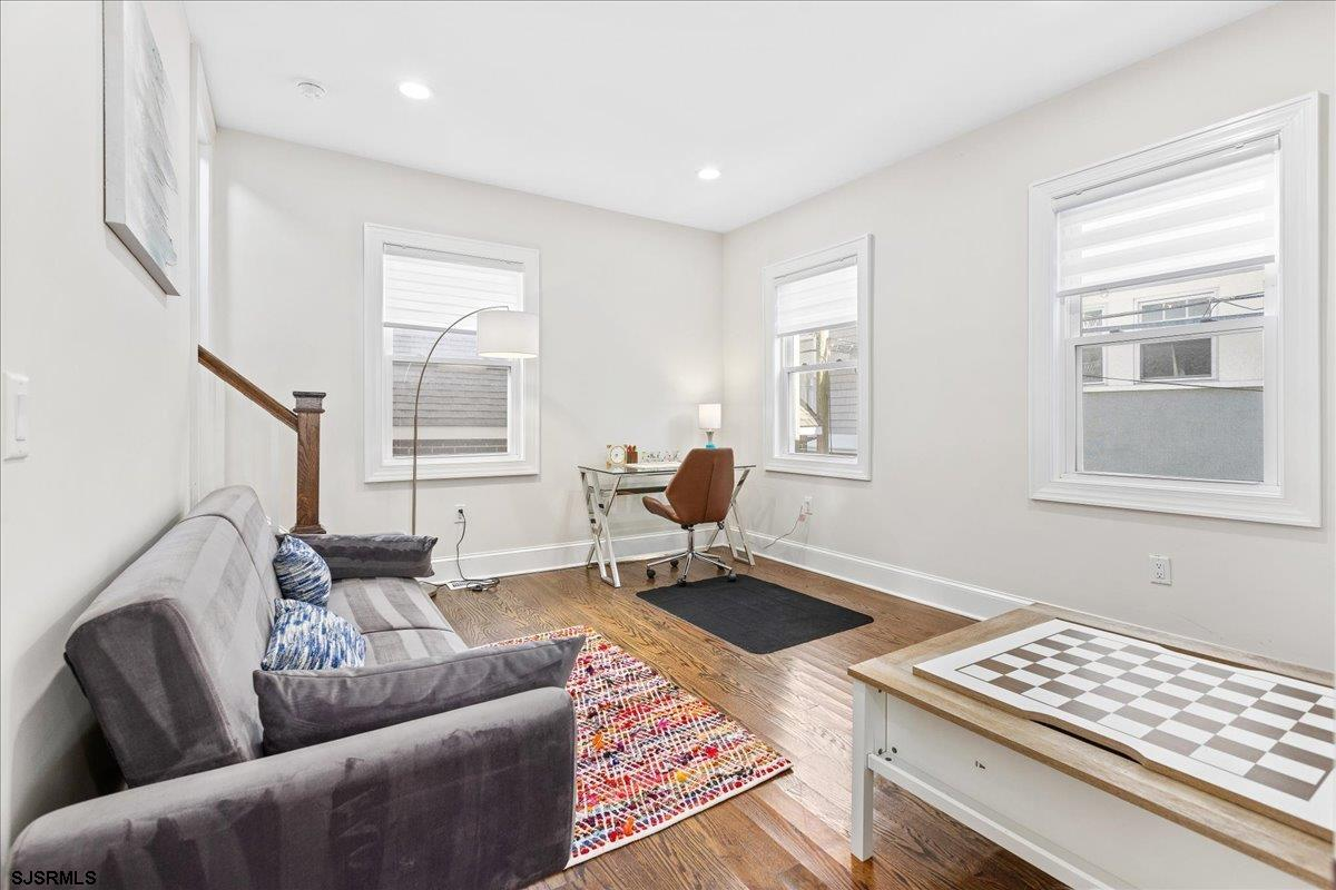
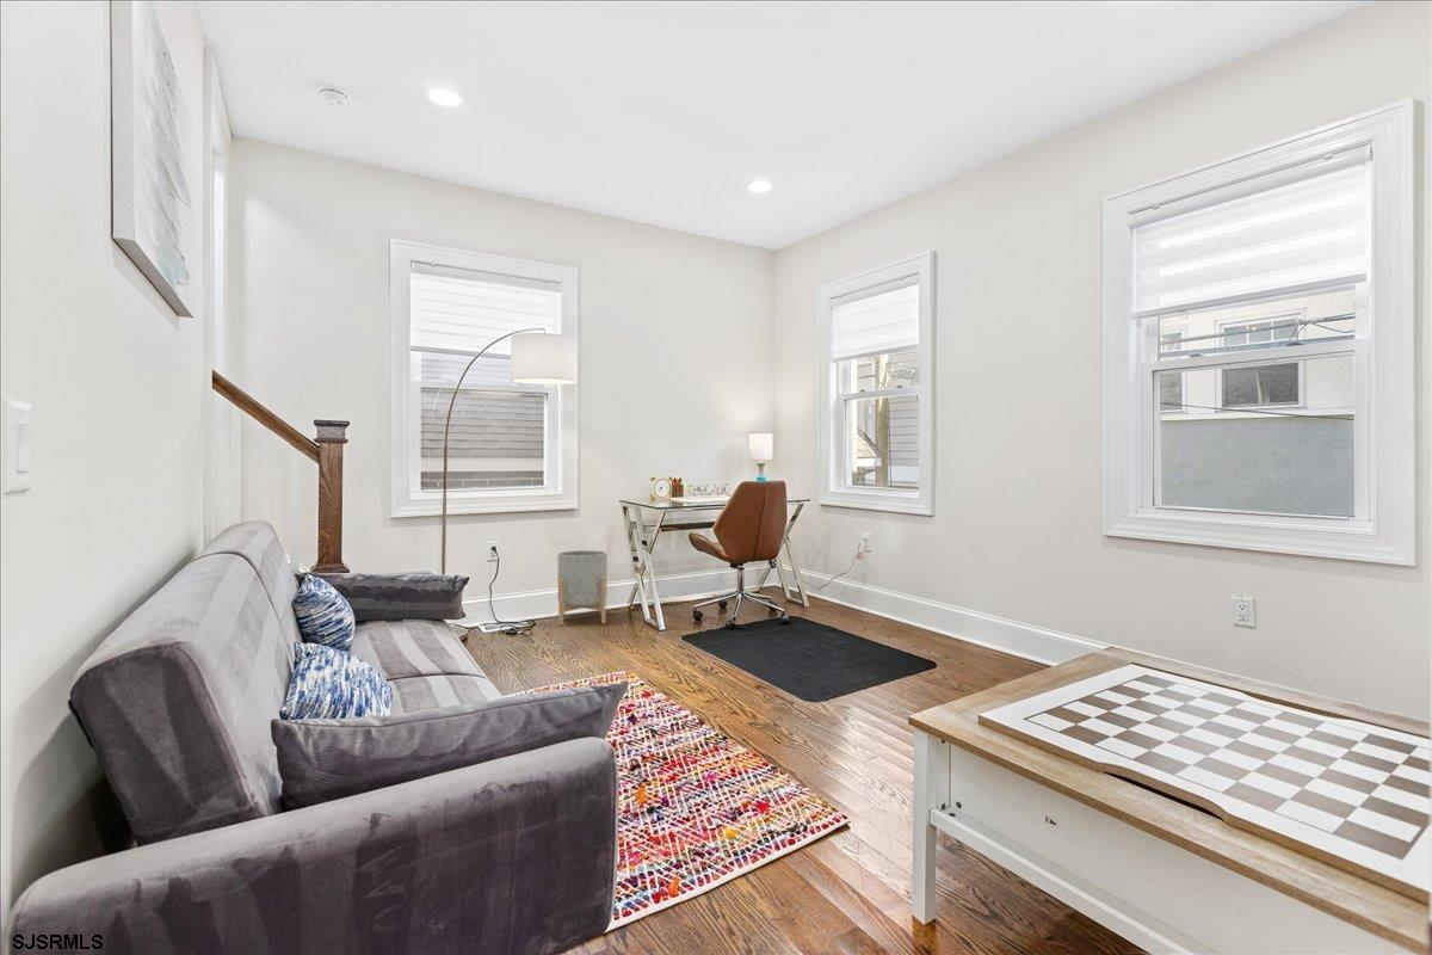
+ planter [557,549,607,627]
